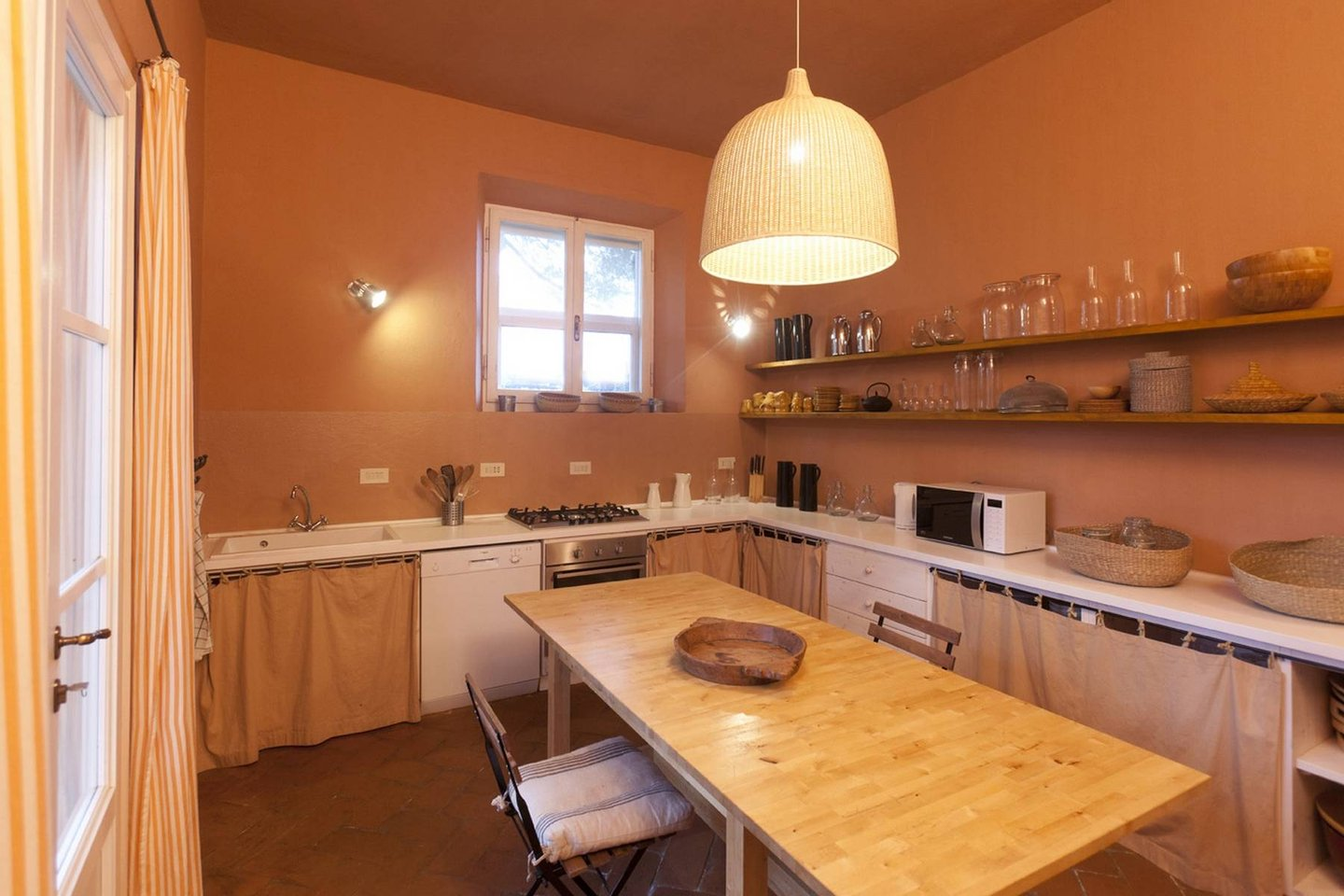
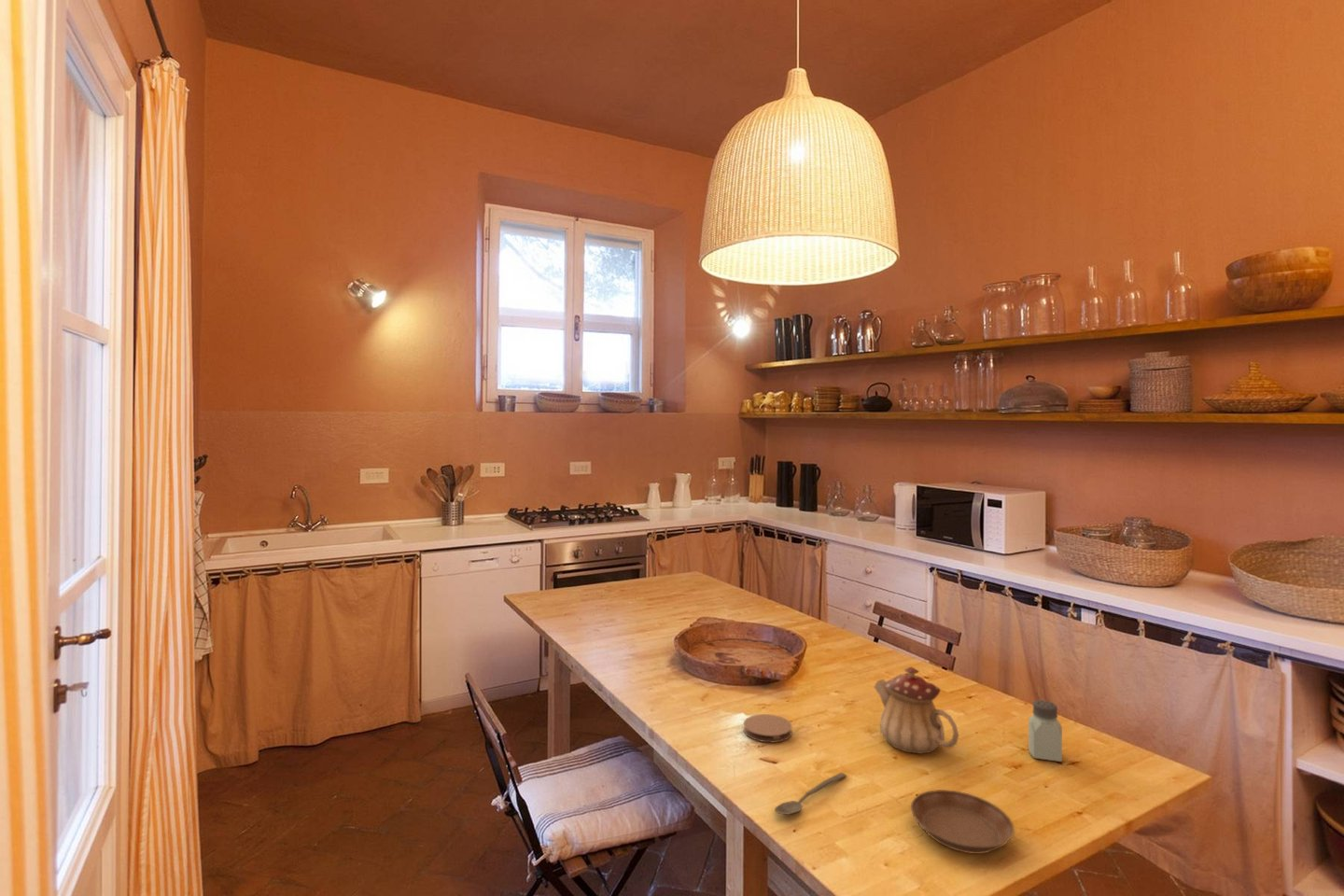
+ teapot [873,665,959,754]
+ coaster [743,713,792,743]
+ saltshaker [1028,699,1063,763]
+ spoon [774,772,847,816]
+ saucer [910,789,1015,855]
